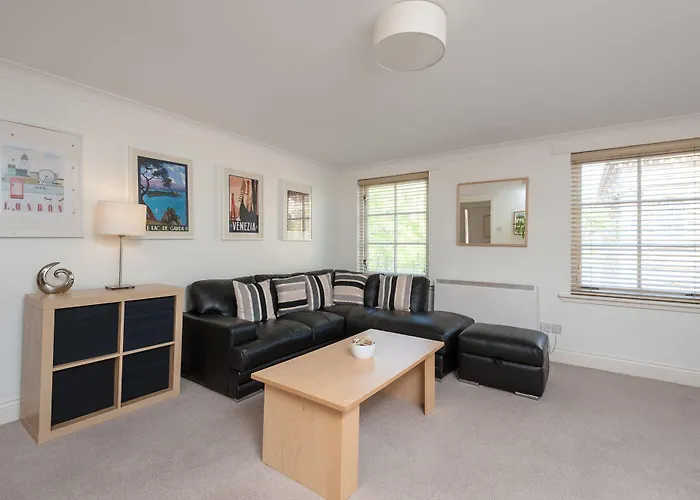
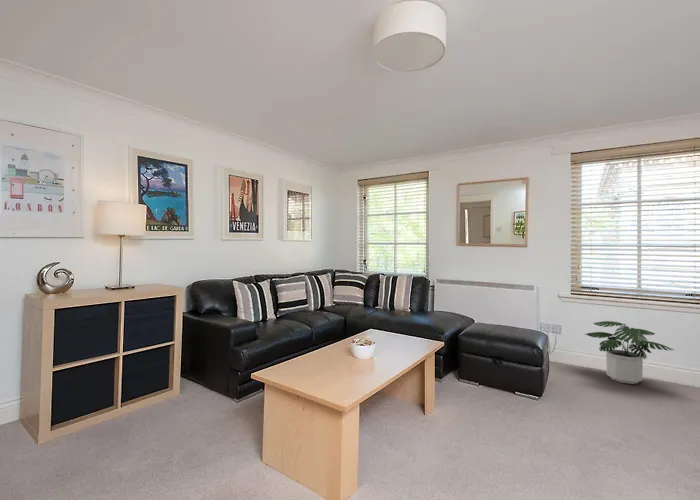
+ potted plant [584,320,675,385]
